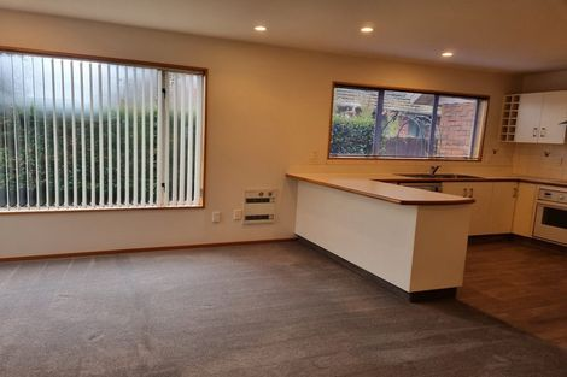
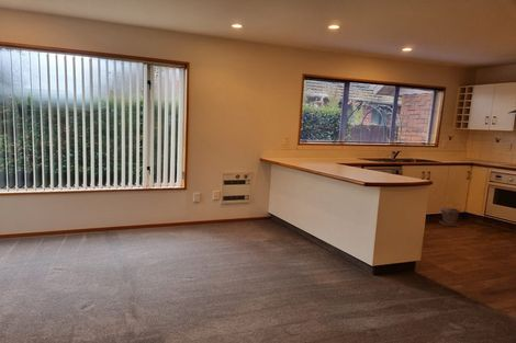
+ plant pot [438,207,461,227]
